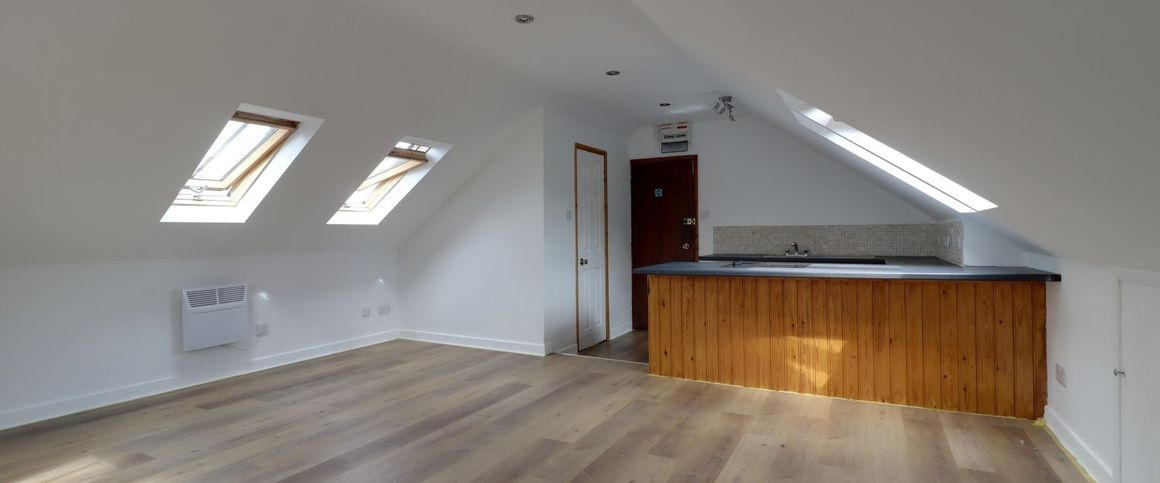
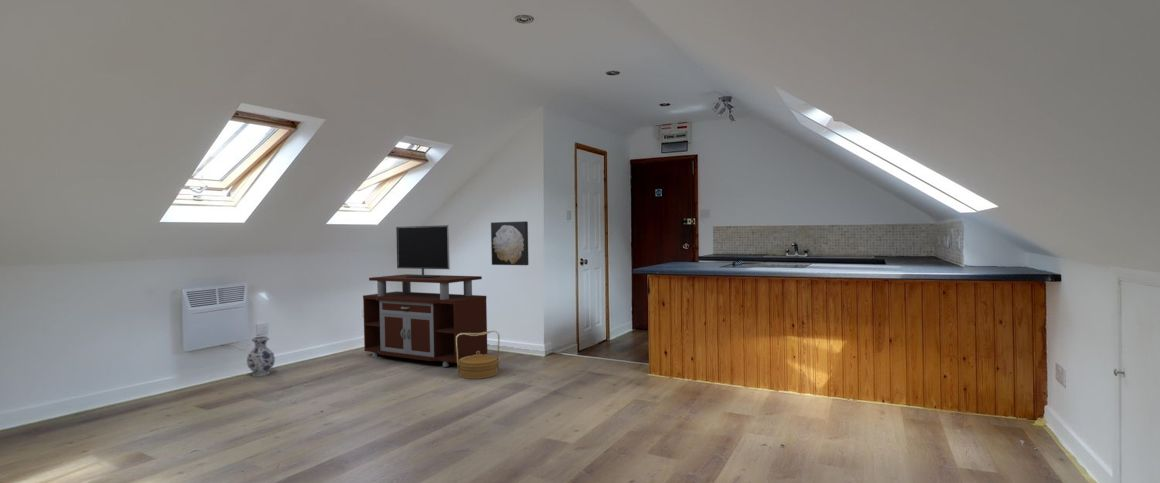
+ wall art [490,220,530,266]
+ vase [246,336,276,377]
+ tv stand [362,224,488,368]
+ basket [456,330,501,380]
